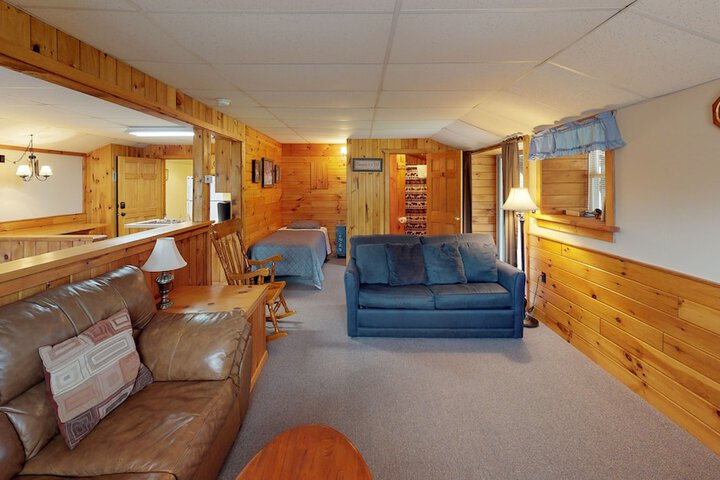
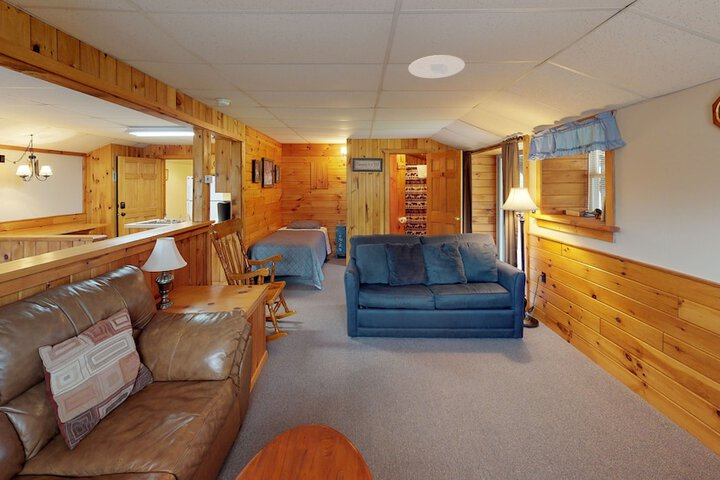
+ recessed light [408,54,466,79]
